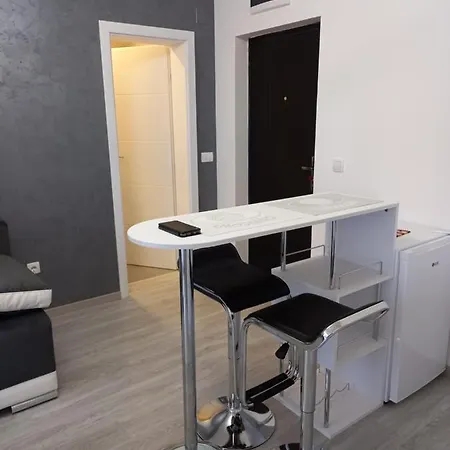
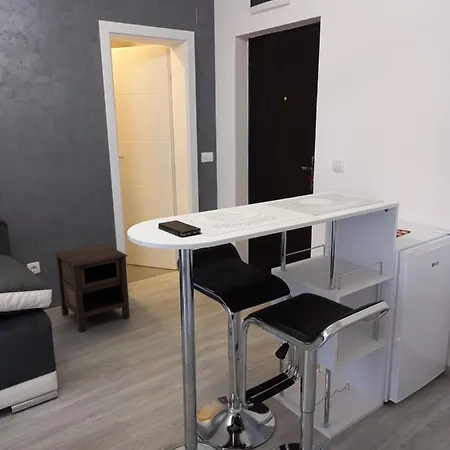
+ nightstand [53,243,131,333]
